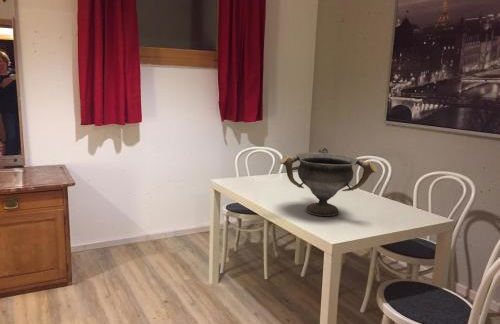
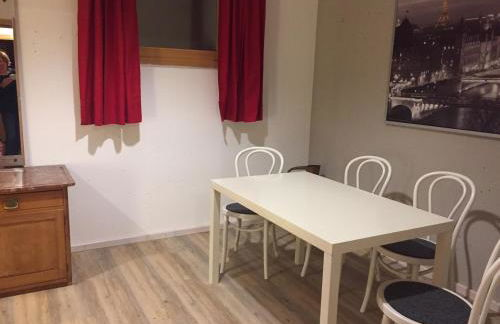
- decorative bowl [279,145,378,217]
